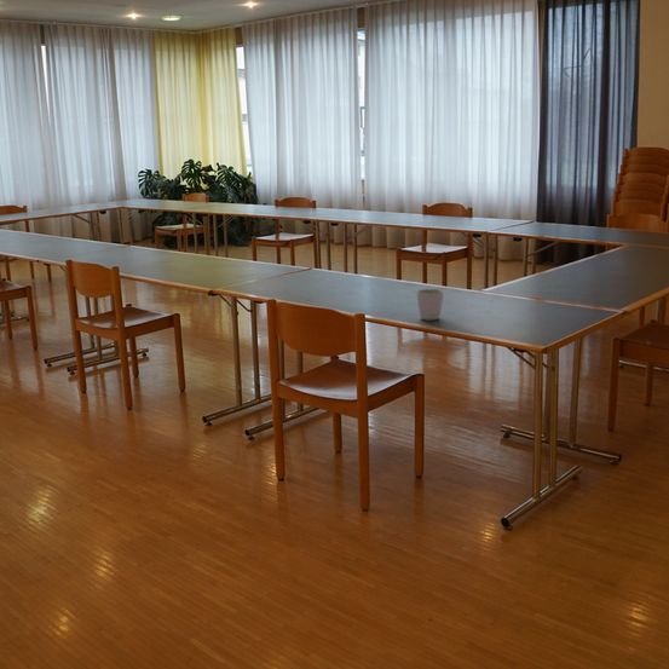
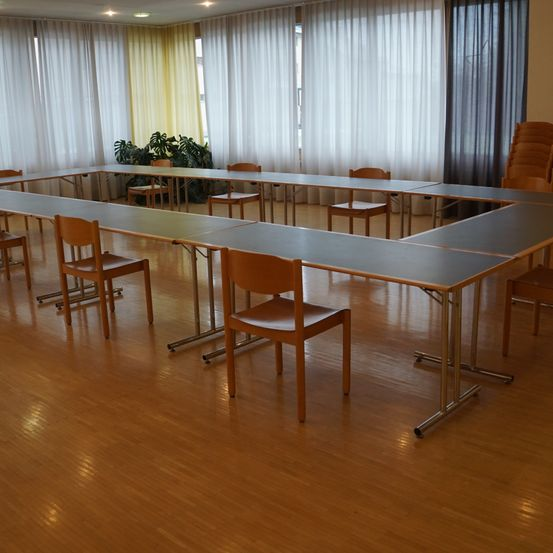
- mug [415,288,444,321]
